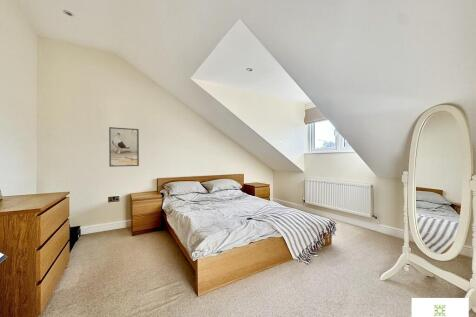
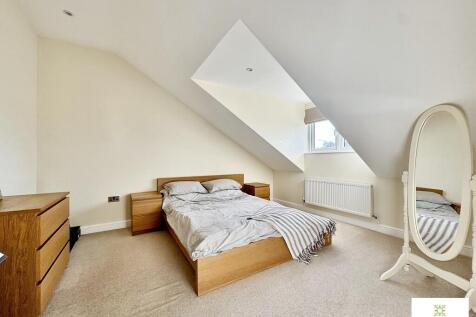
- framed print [108,126,140,168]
